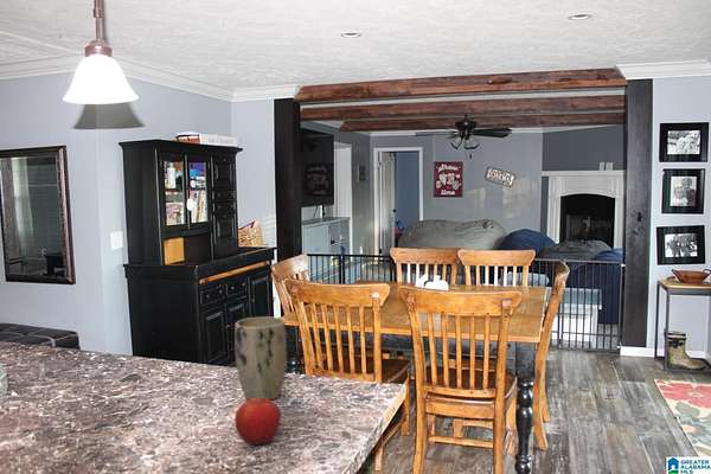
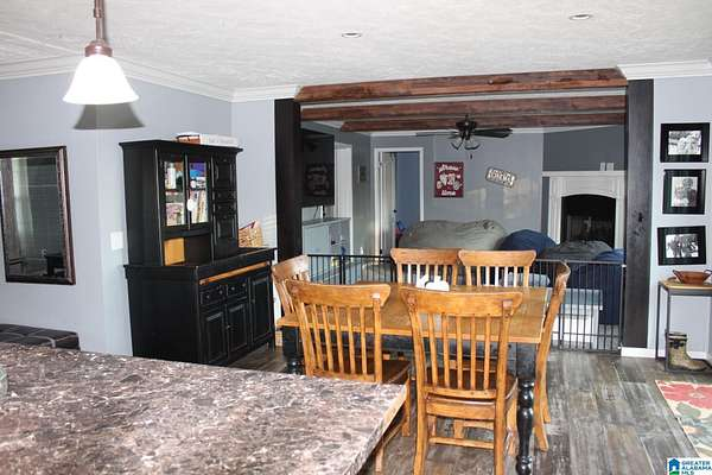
- fruit [233,397,282,446]
- plant pot [233,315,288,401]
